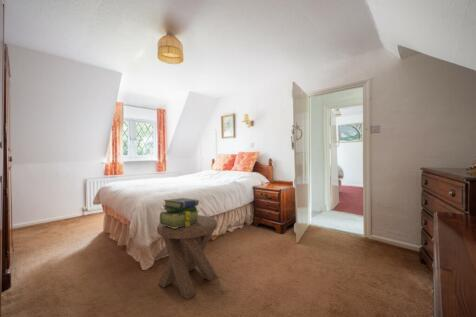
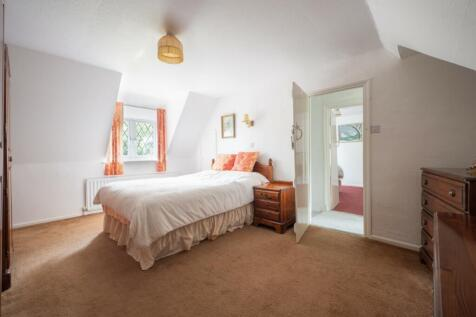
- music stool [156,214,218,300]
- stack of books [159,197,201,228]
